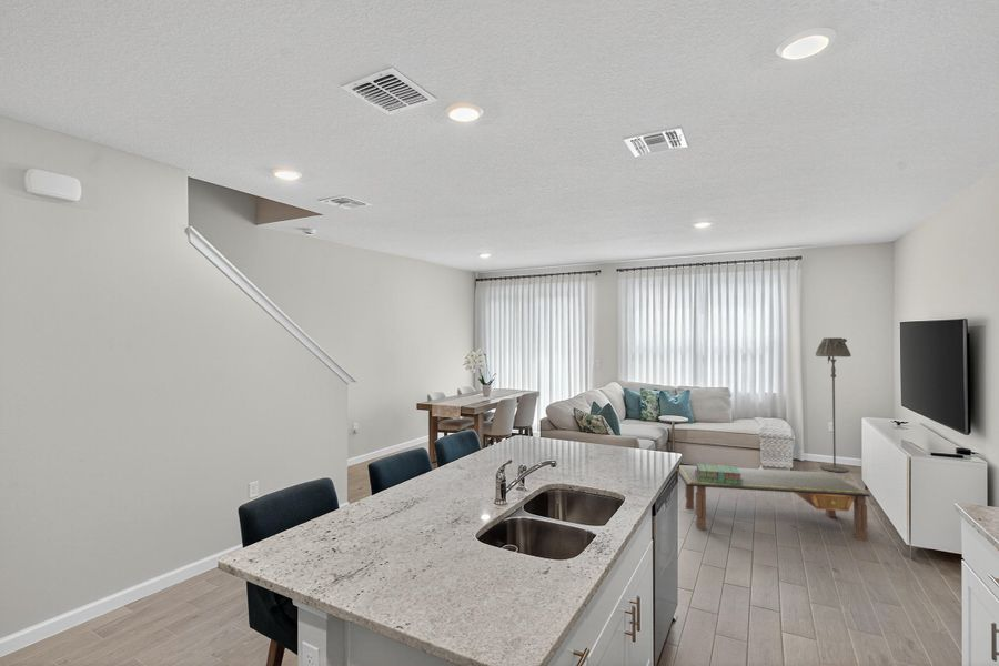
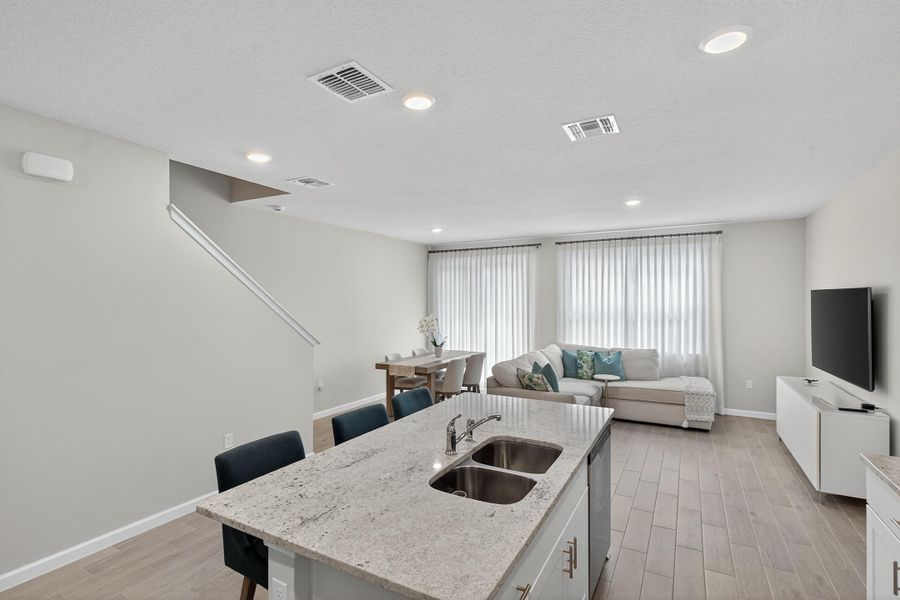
- floor lamp [815,336,852,473]
- coffee table [678,464,871,542]
- stack of books [695,463,743,485]
